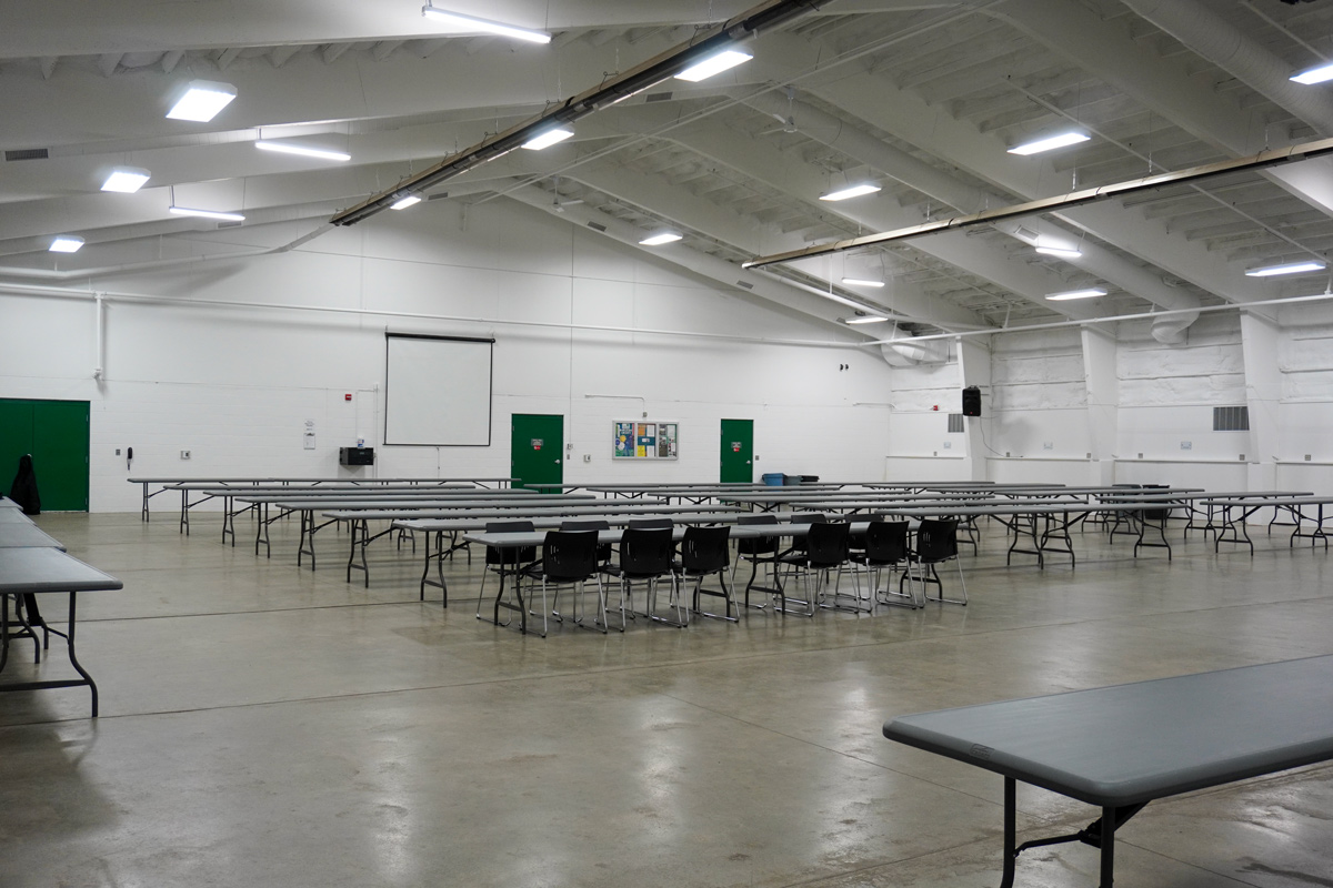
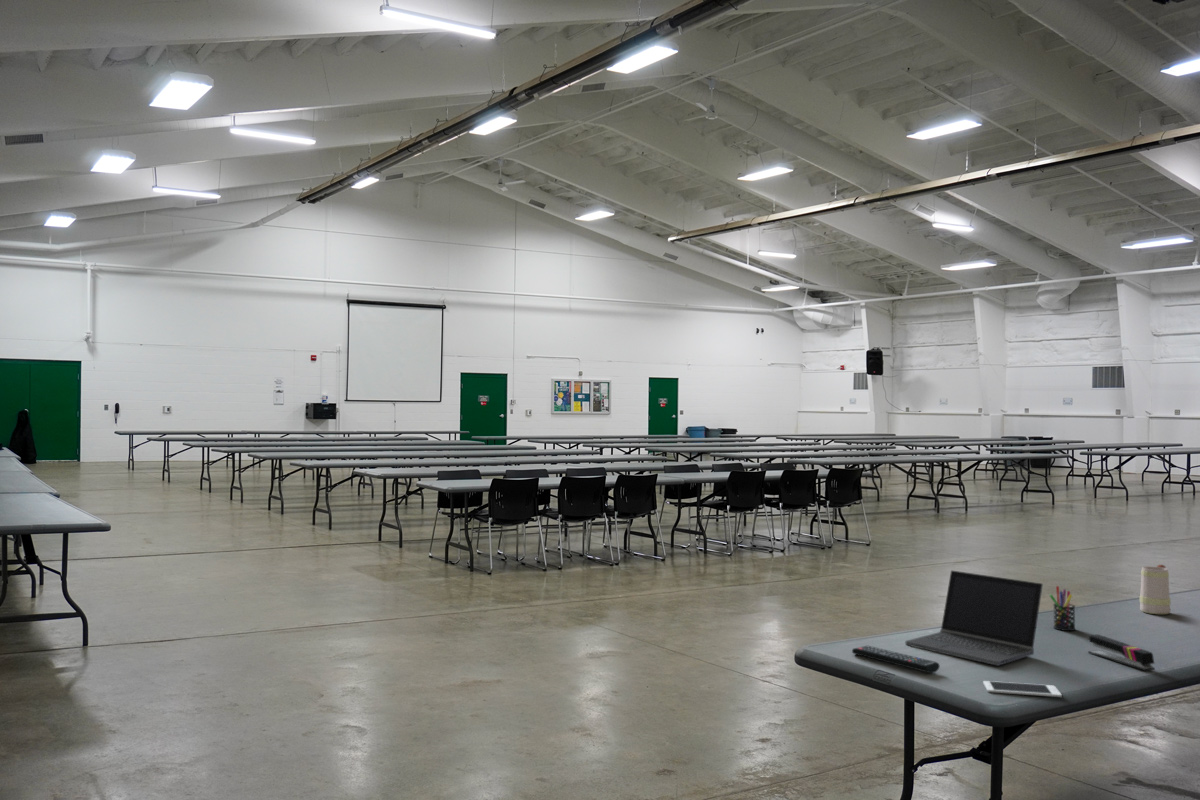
+ remote control [851,645,941,674]
+ mug [1139,564,1172,615]
+ laptop computer [905,569,1044,667]
+ stapler [1087,634,1156,672]
+ pen holder [1049,585,1076,632]
+ cell phone [982,680,1063,698]
